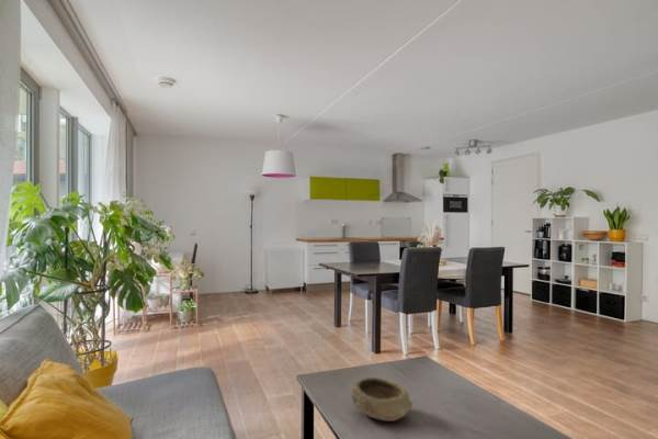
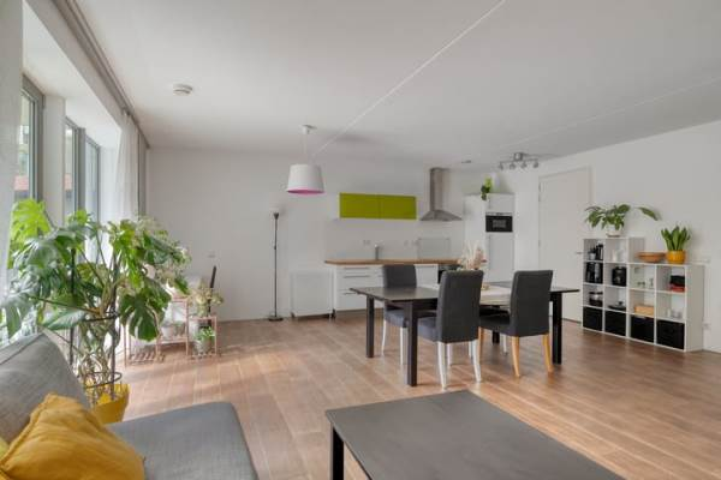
- bowl [350,376,413,423]
